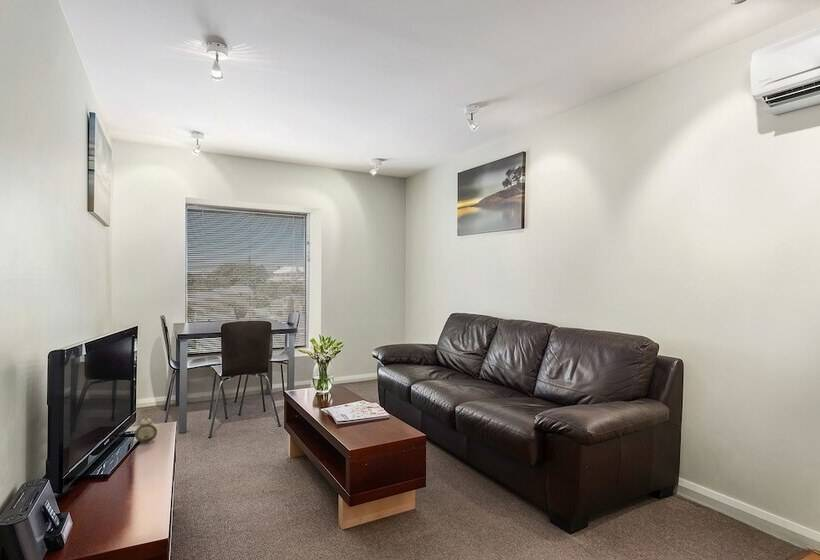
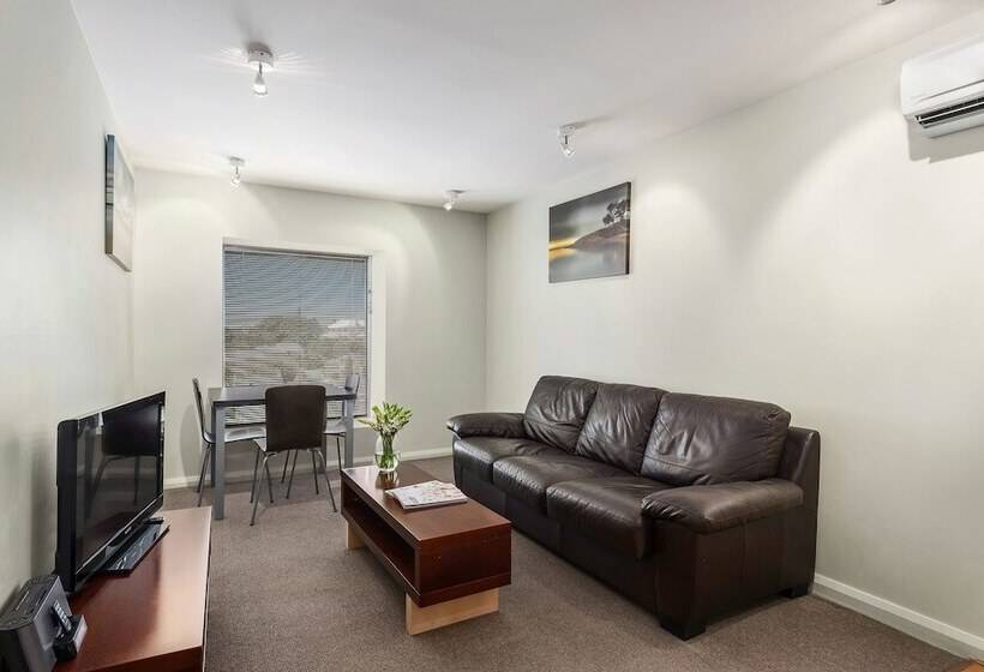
- alarm clock [134,413,158,443]
